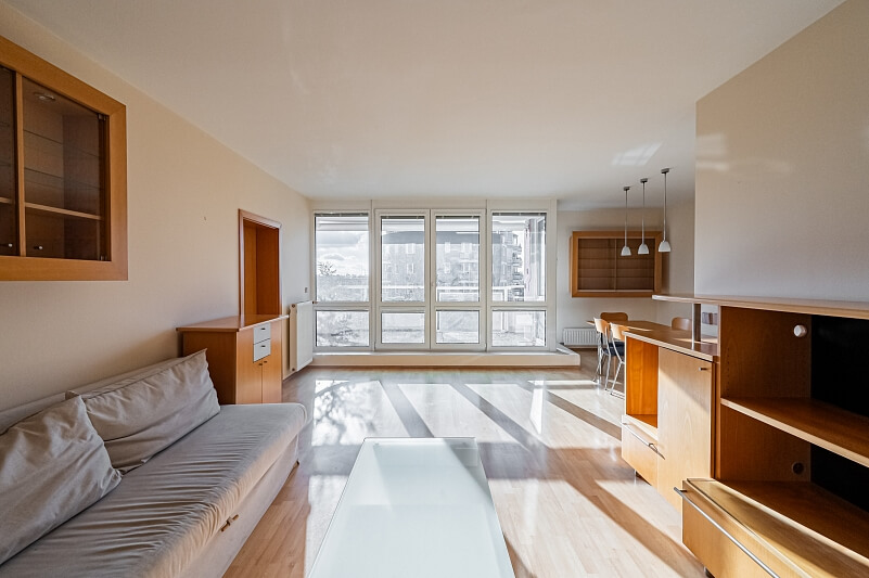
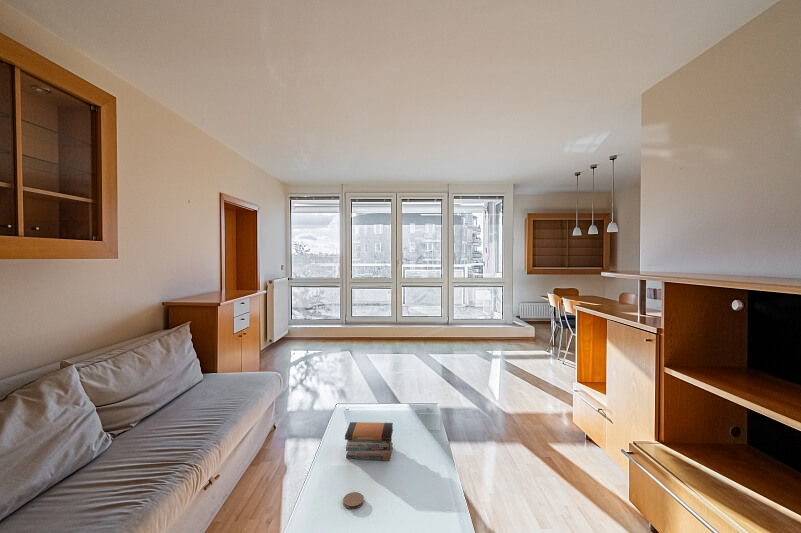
+ coaster [342,491,365,510]
+ book stack [344,421,394,462]
